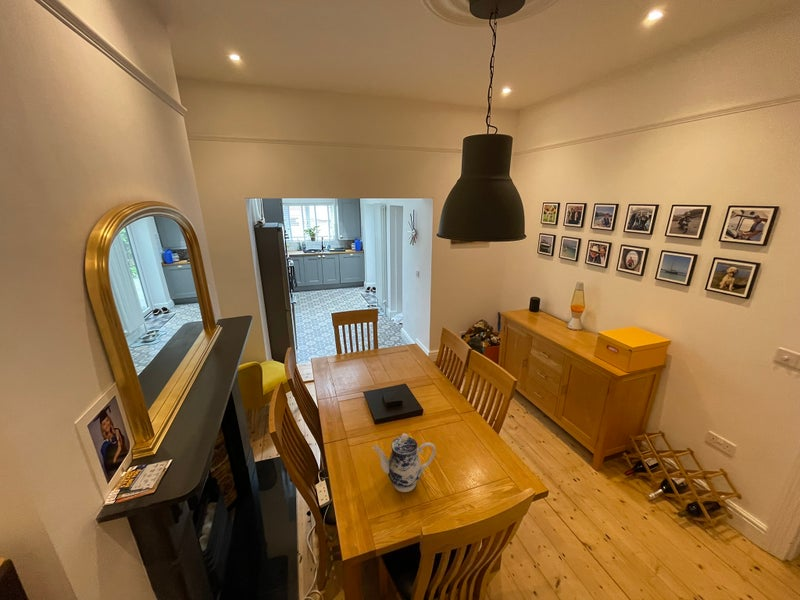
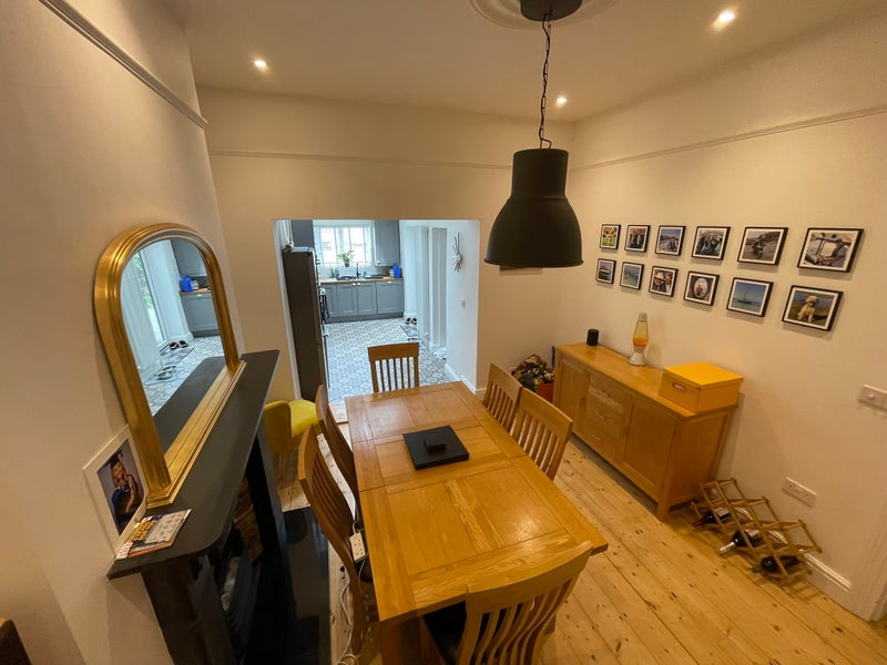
- teapot [372,432,437,493]
